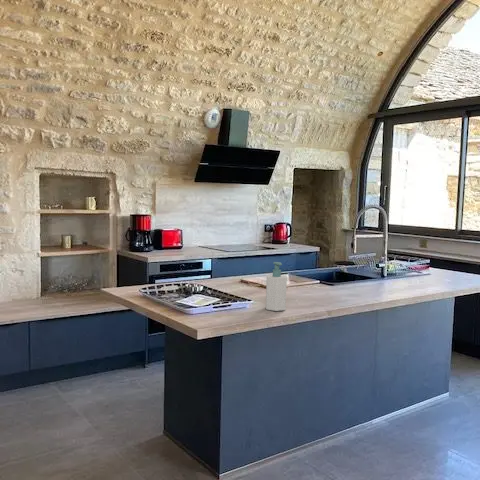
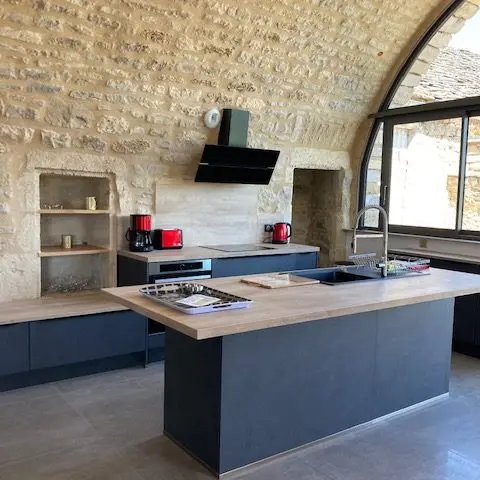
- soap bottle [265,261,288,312]
